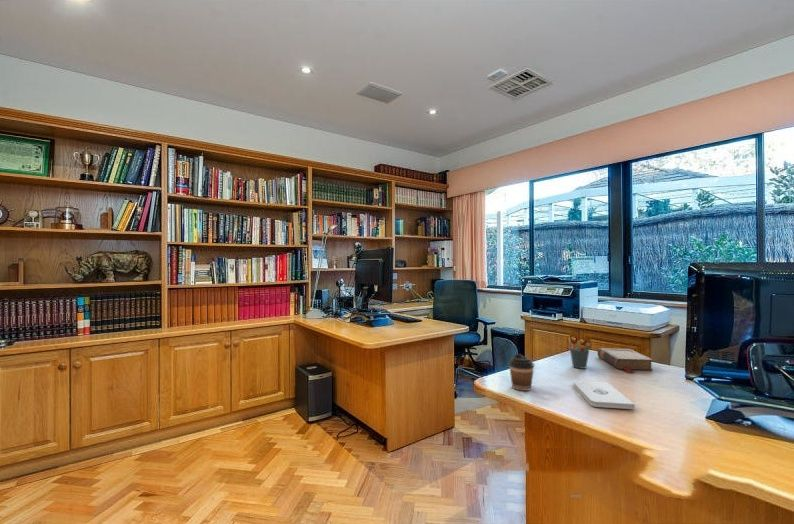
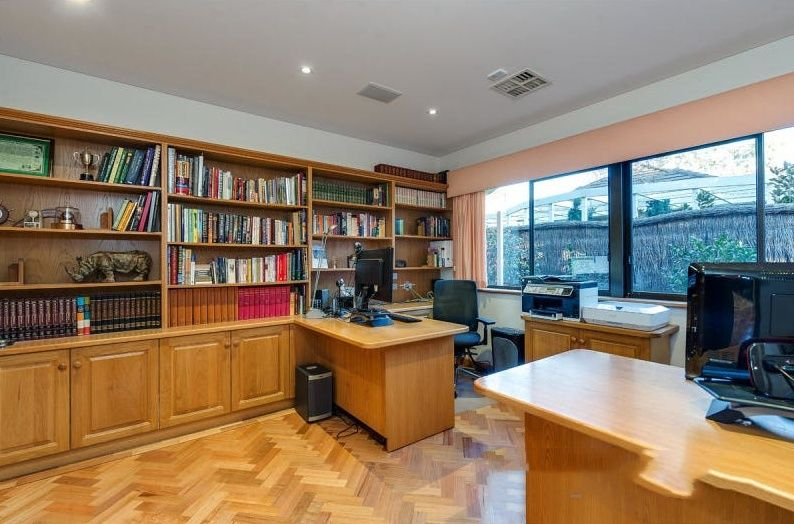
- pen holder [568,338,591,370]
- notepad [572,380,636,410]
- book [596,347,654,373]
- coffee cup [508,353,535,392]
